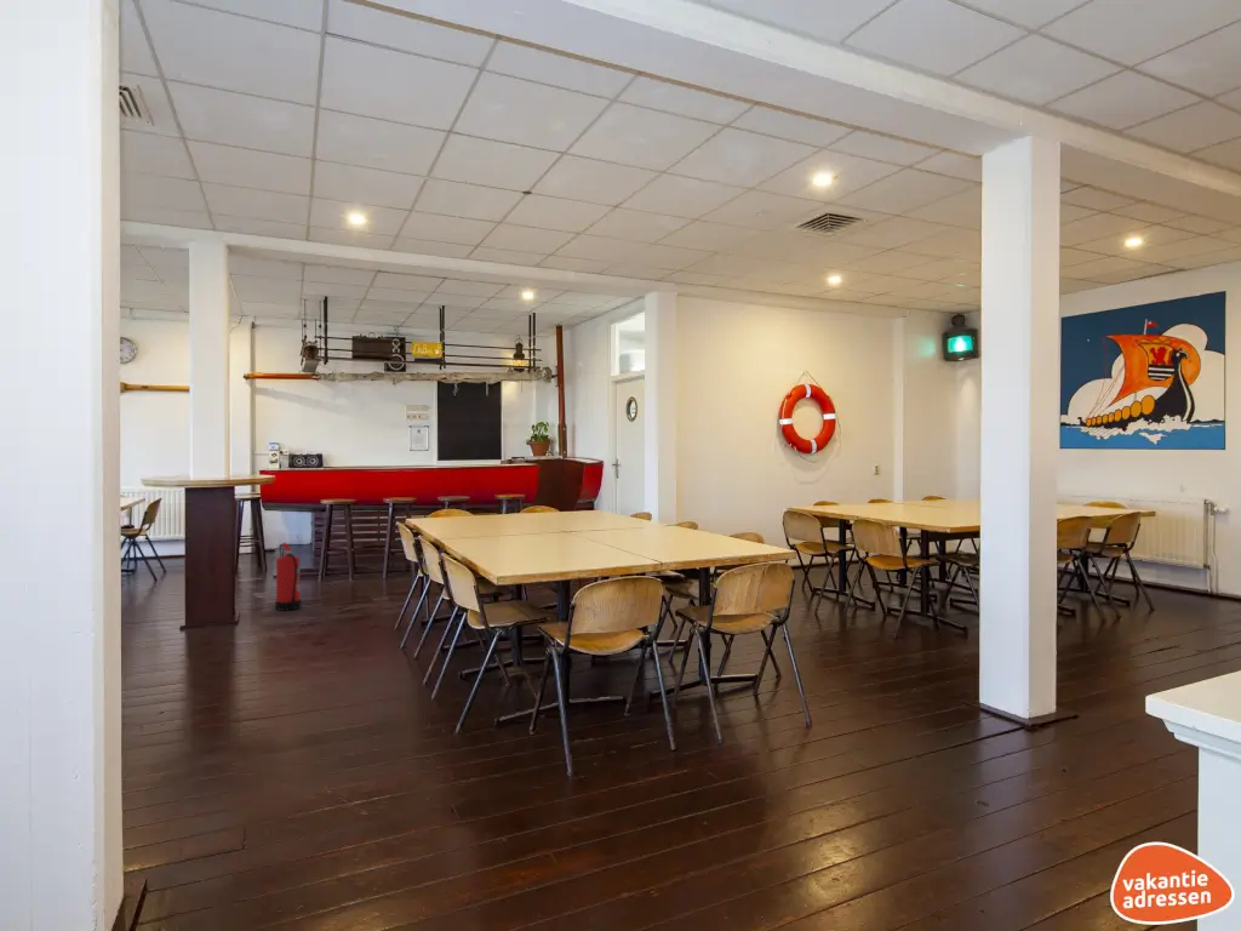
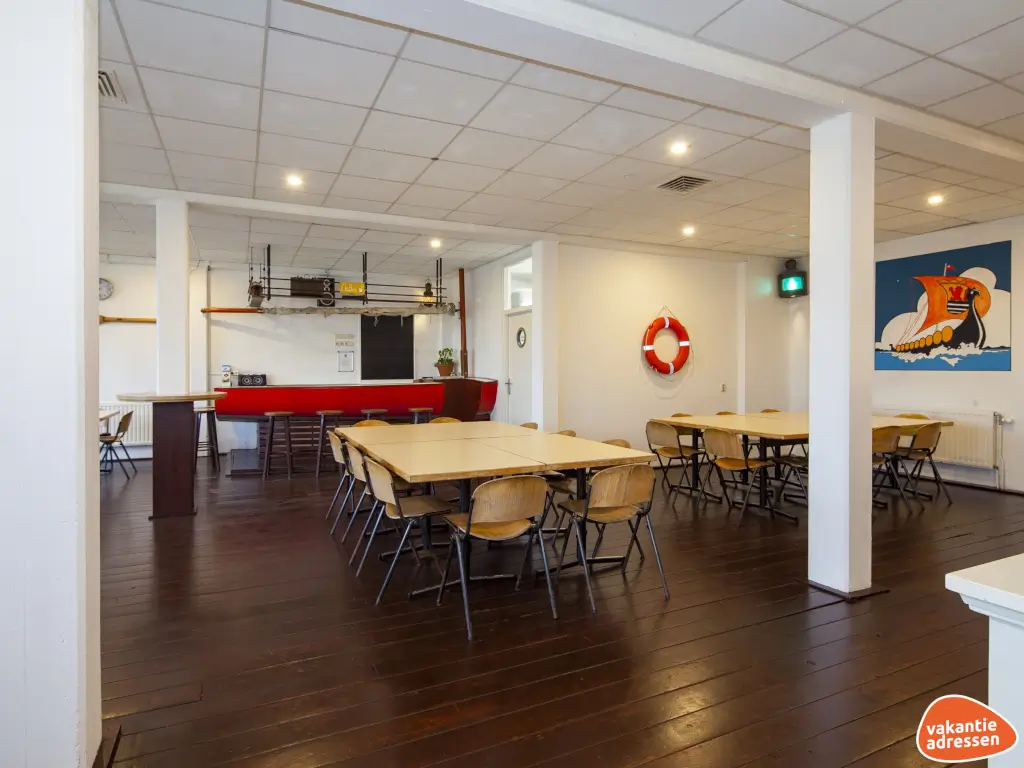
- fire extinguisher [274,542,302,612]
